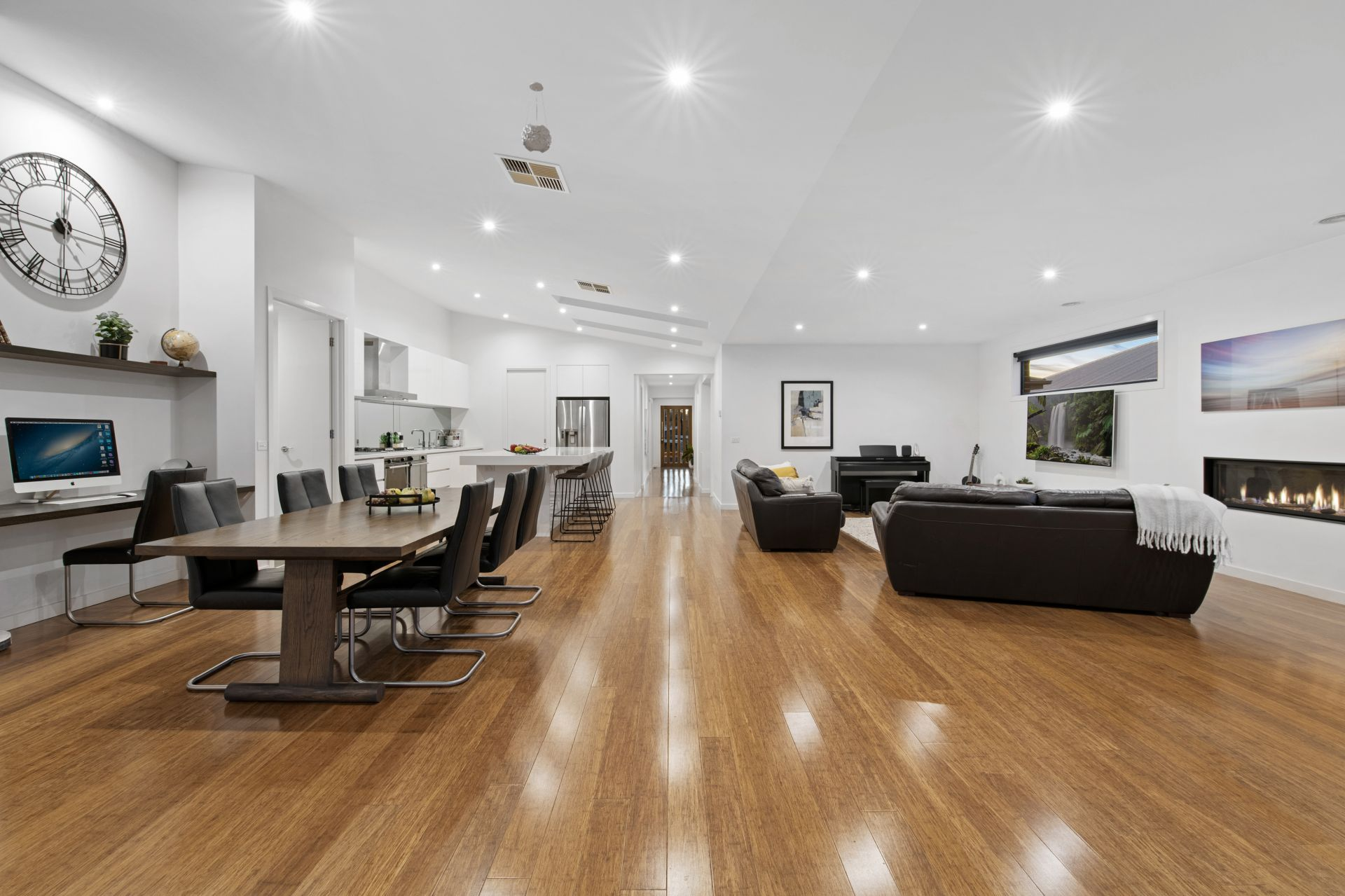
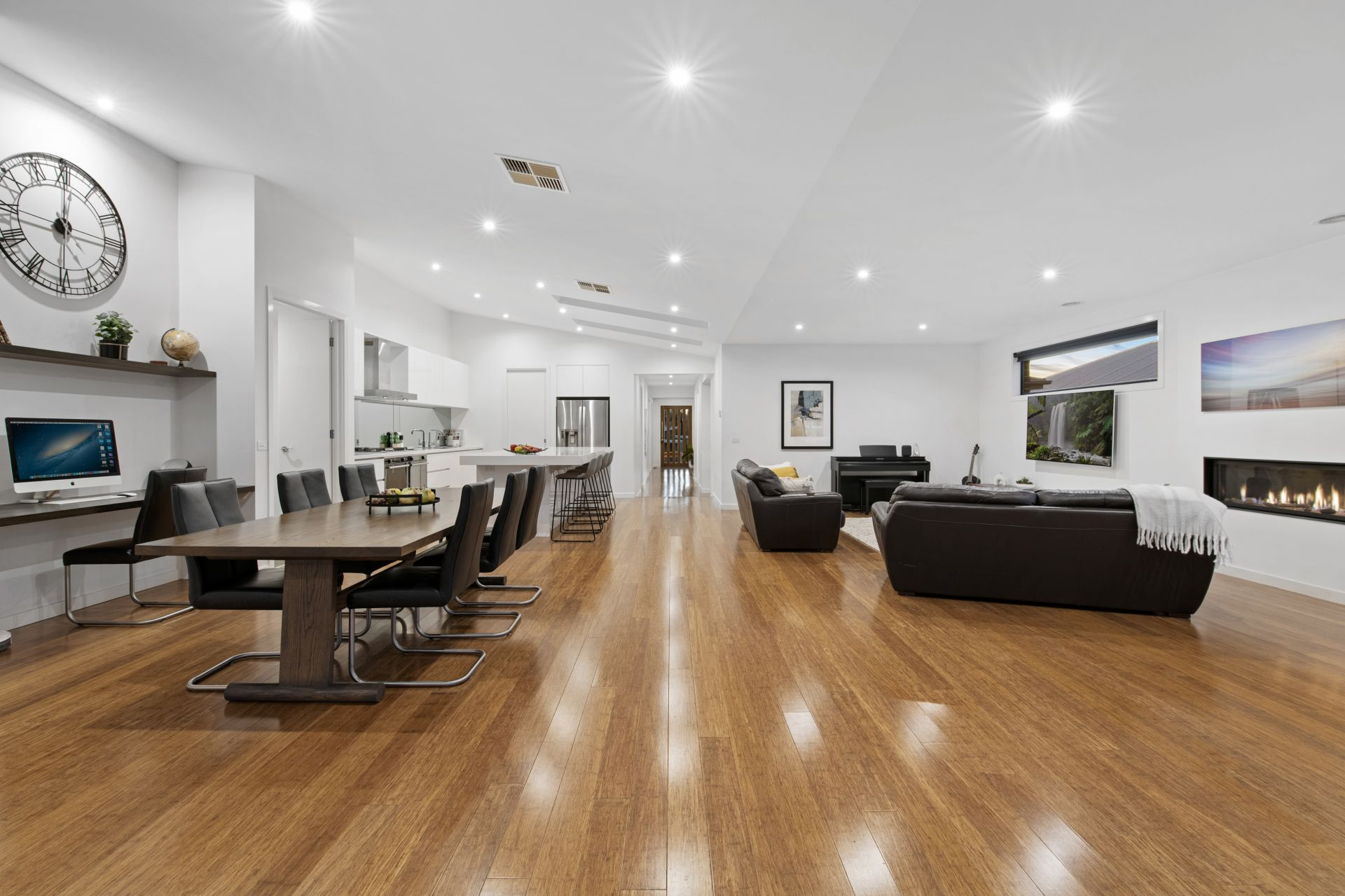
- pendant light [520,81,552,153]
